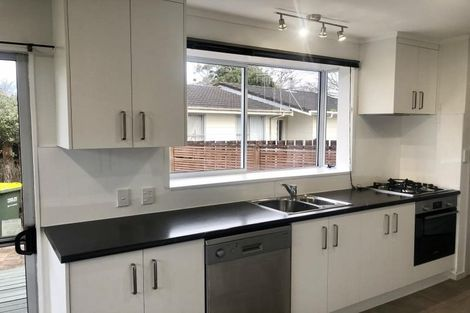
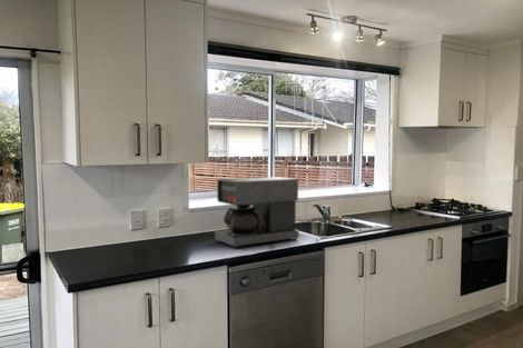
+ coffee maker [214,176,299,249]
